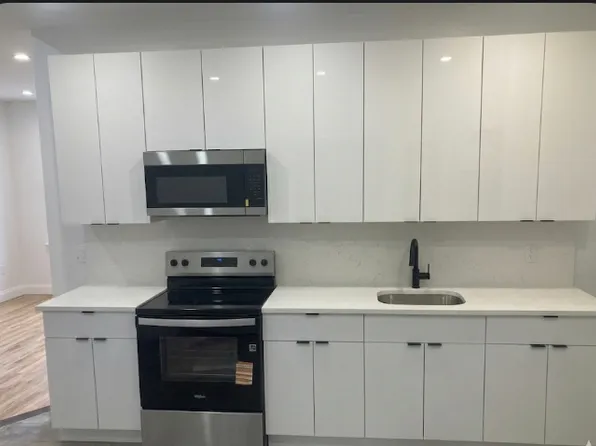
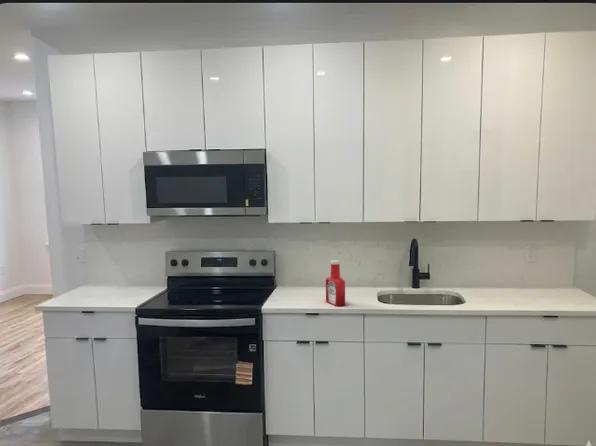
+ soap bottle [325,259,346,307]
